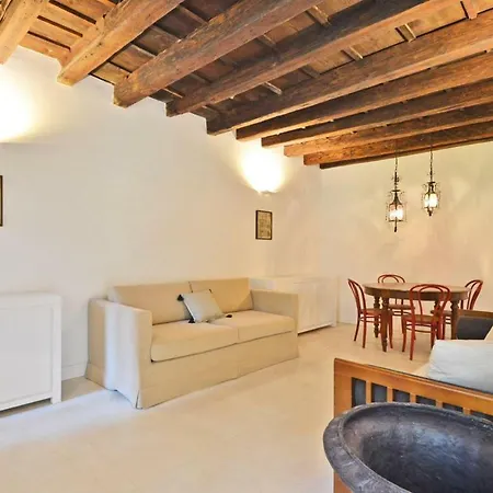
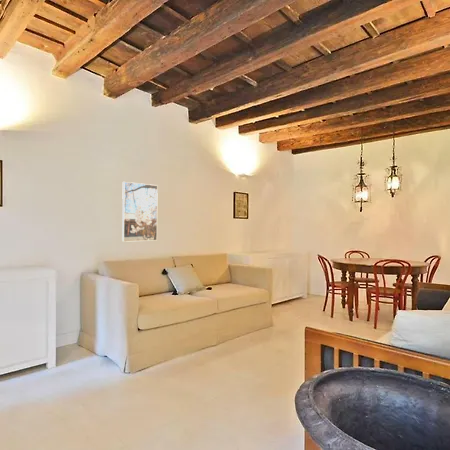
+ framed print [121,181,159,243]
